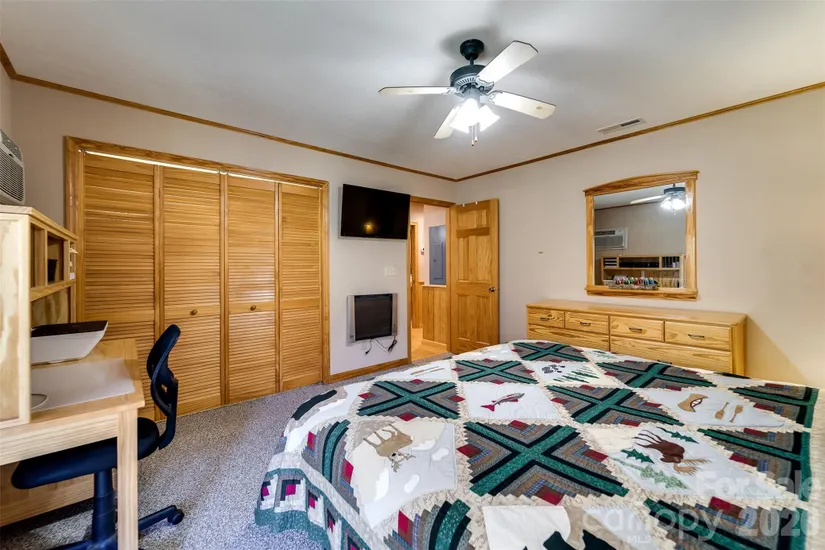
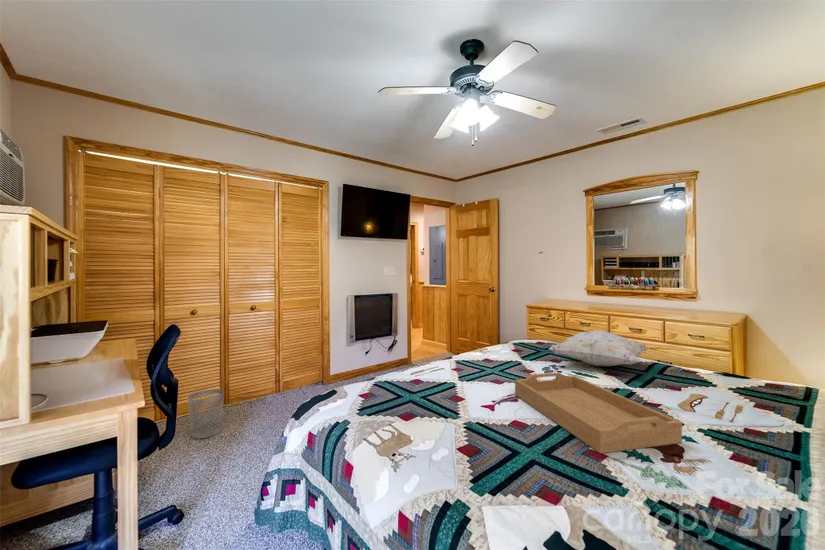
+ wastebasket [187,388,225,439]
+ decorative pillow [548,329,650,367]
+ serving tray [514,371,683,454]
